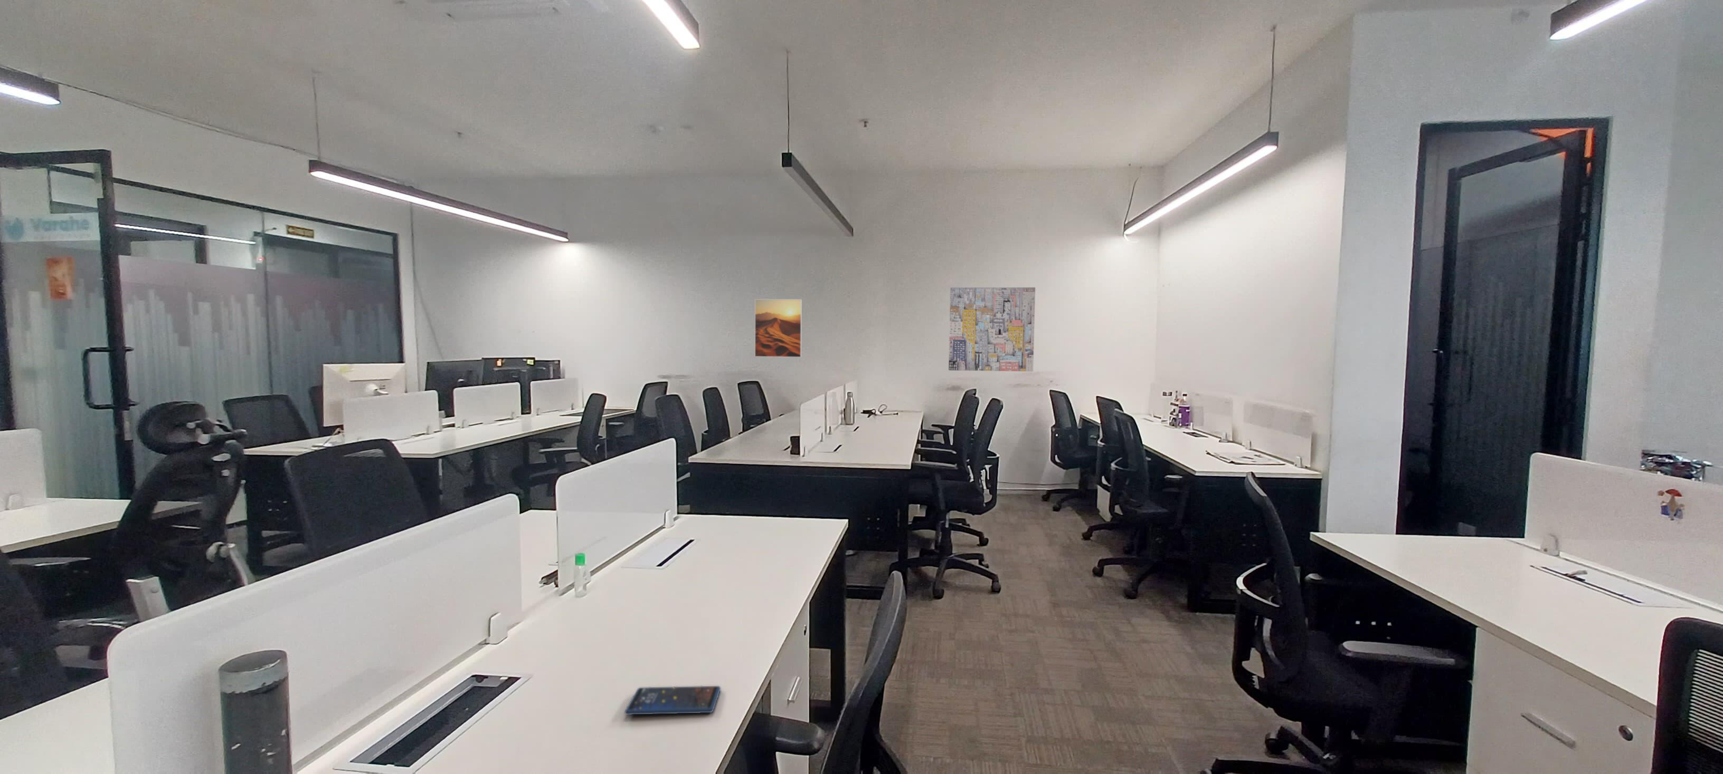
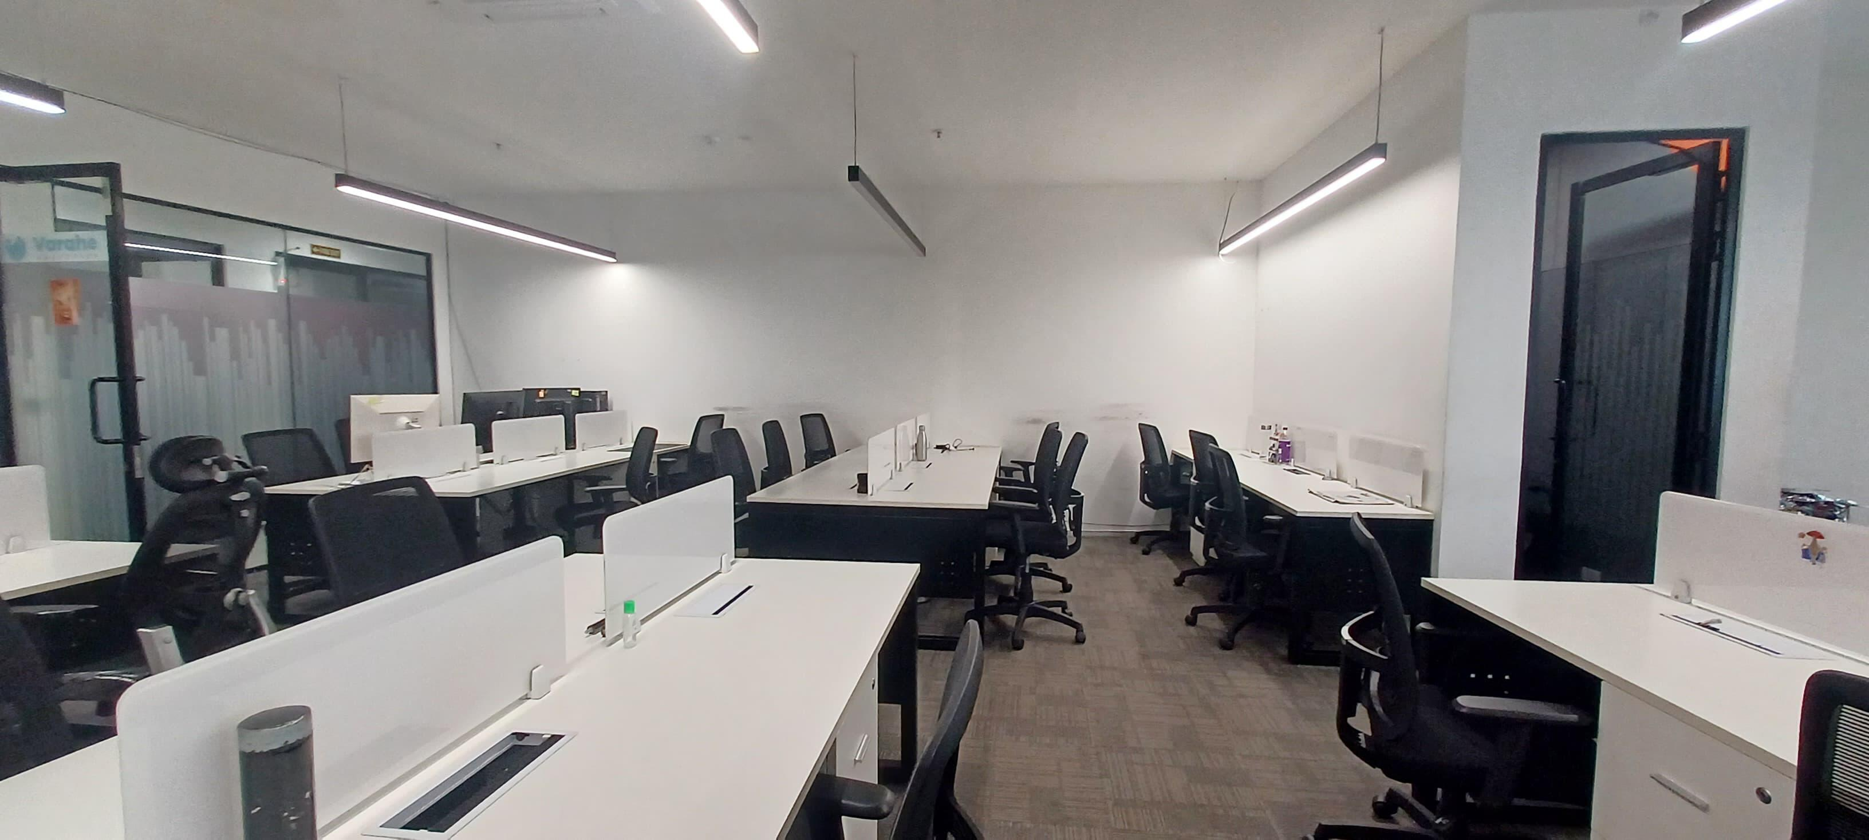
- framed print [754,299,802,358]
- smartphone [624,685,721,716]
- wall art [948,287,1036,372]
